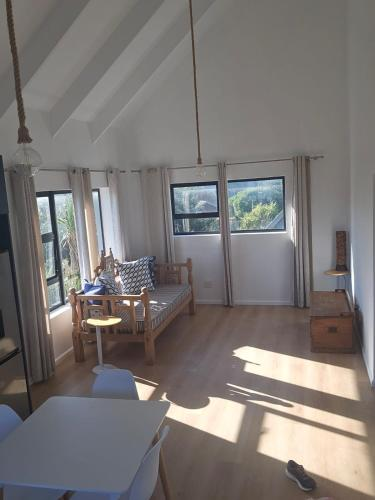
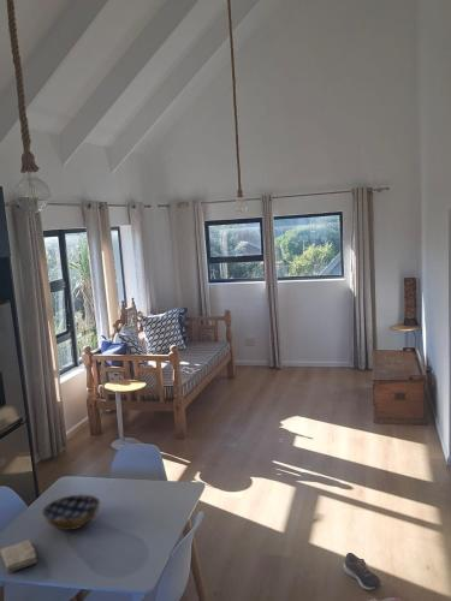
+ washcloth [0,538,37,573]
+ bowl [41,493,101,531]
